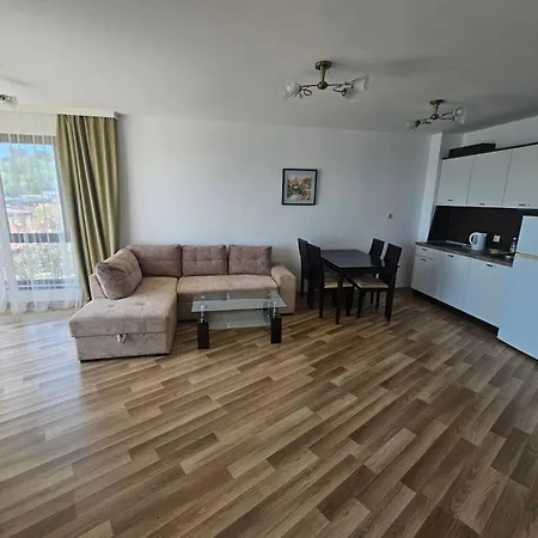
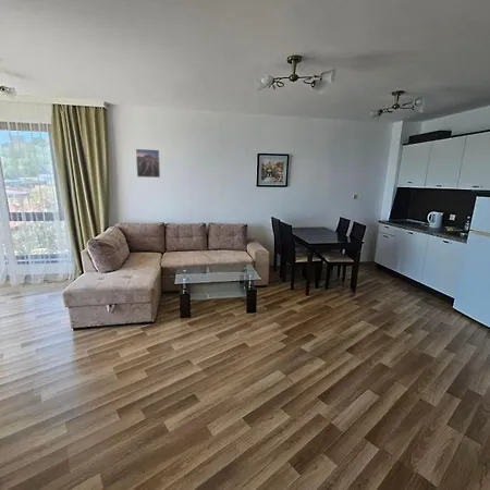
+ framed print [135,148,161,179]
